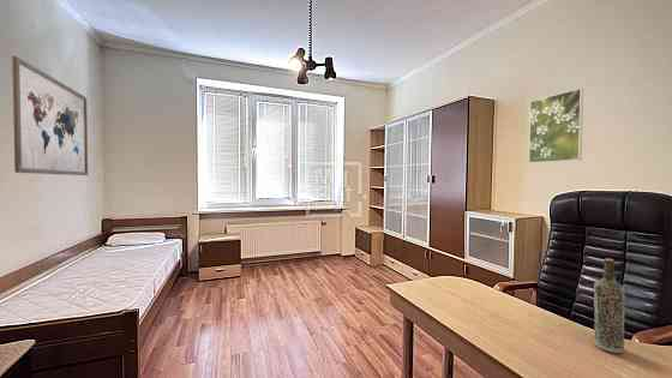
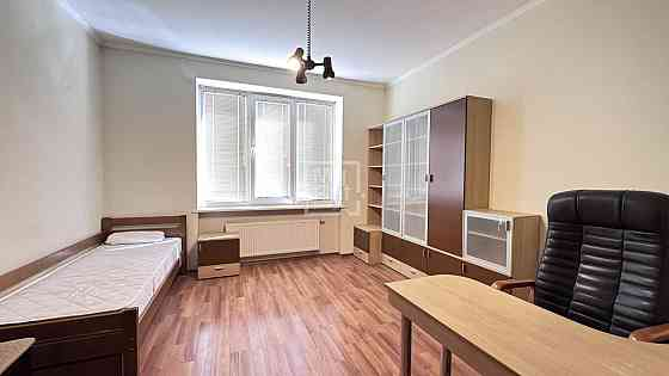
- bottle [593,257,626,354]
- wall art [11,55,89,176]
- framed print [528,88,584,164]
